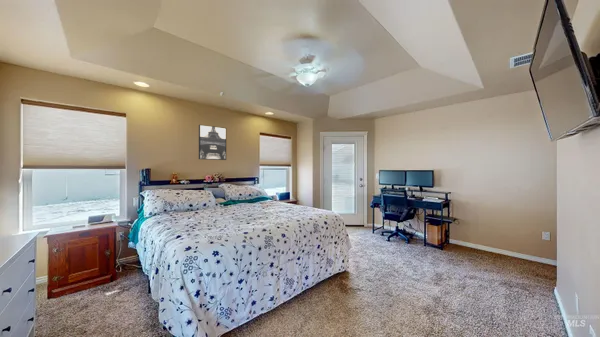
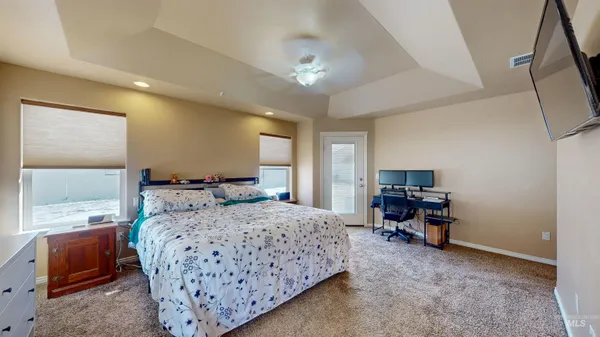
- wall art [198,124,227,161]
